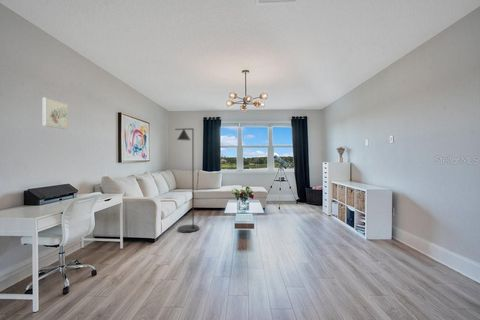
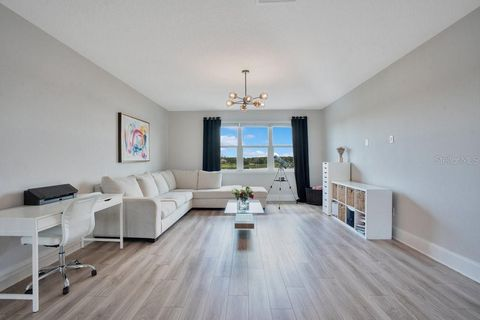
- wall art [42,97,69,130]
- floor lamp [174,127,200,234]
